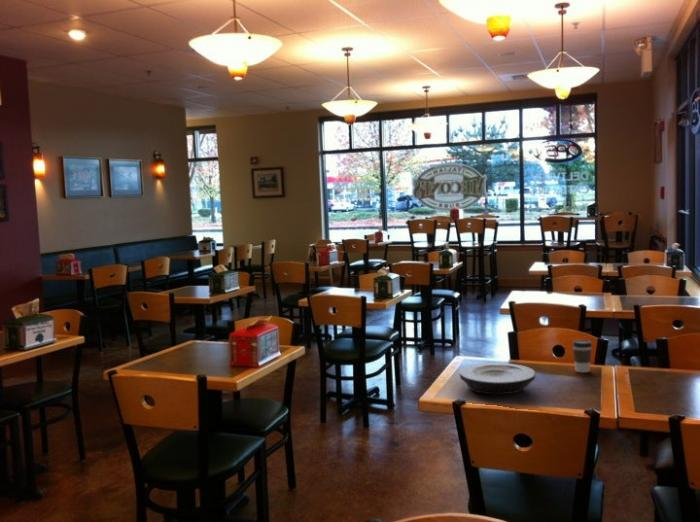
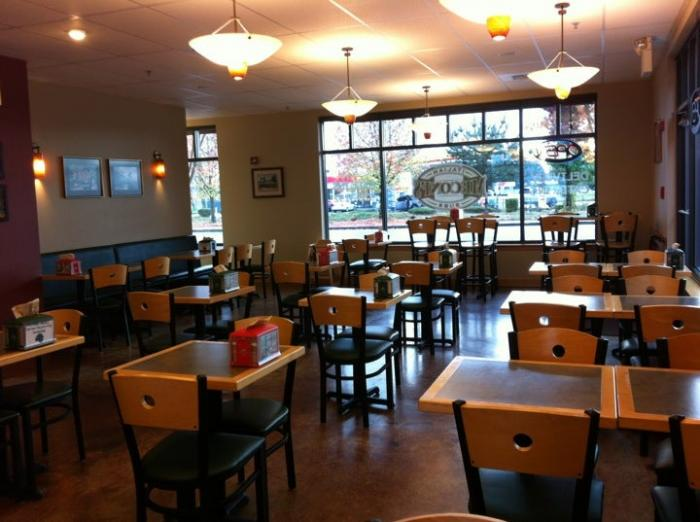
- coffee cup [571,339,593,374]
- plate [459,362,536,395]
